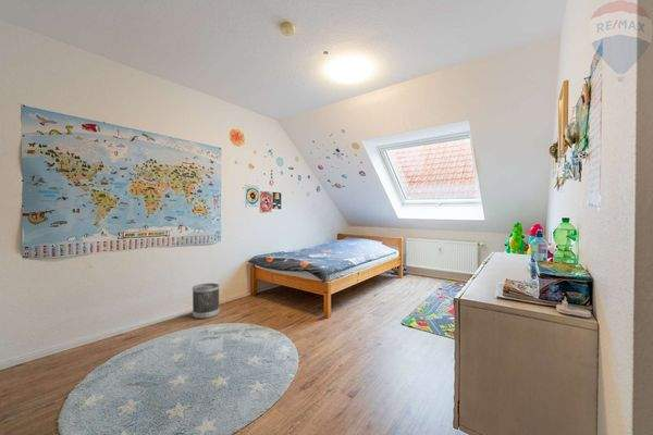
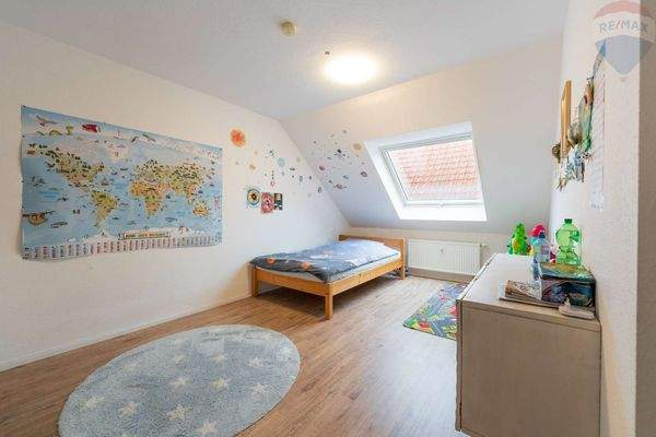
- wastebasket [192,282,221,320]
